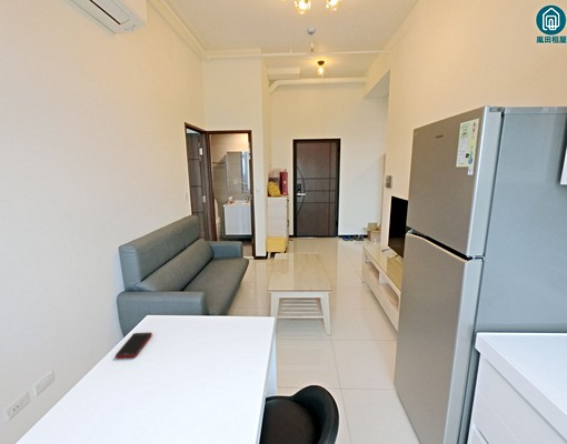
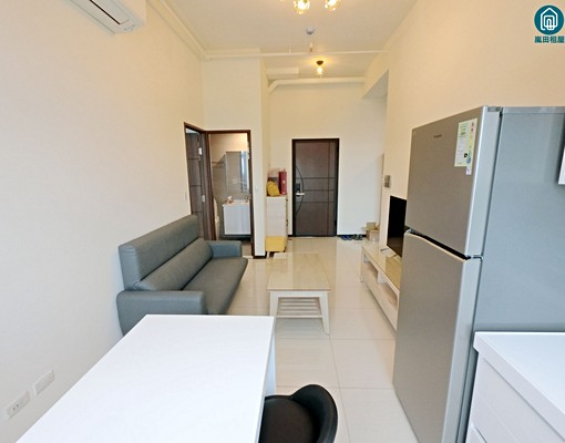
- cell phone [115,332,153,359]
